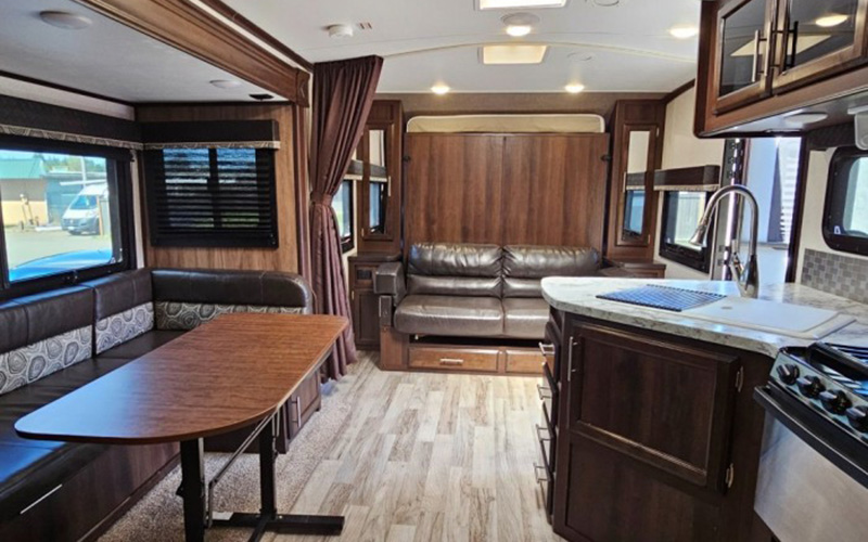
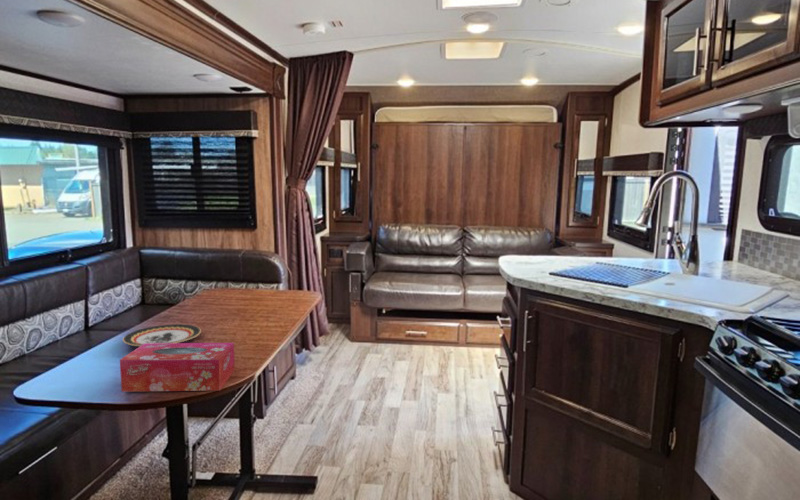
+ plate [122,323,202,347]
+ tissue box [119,342,236,393]
